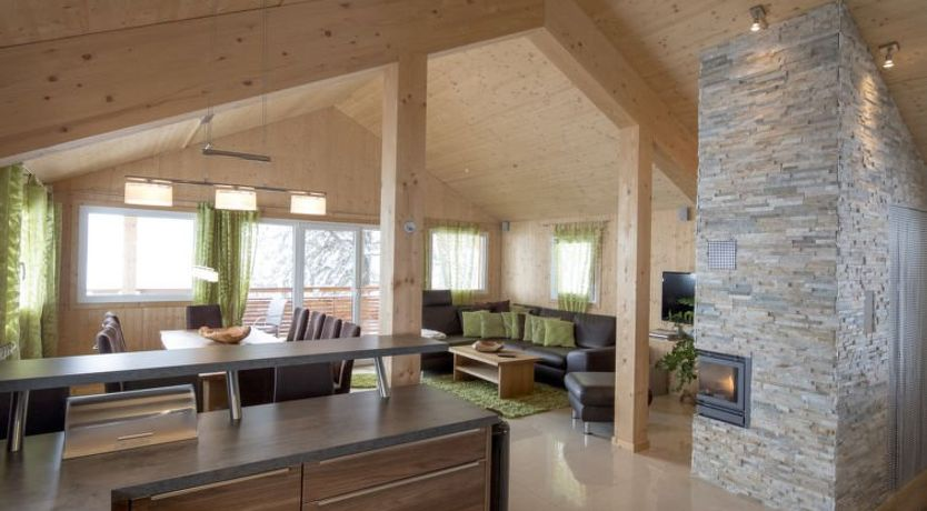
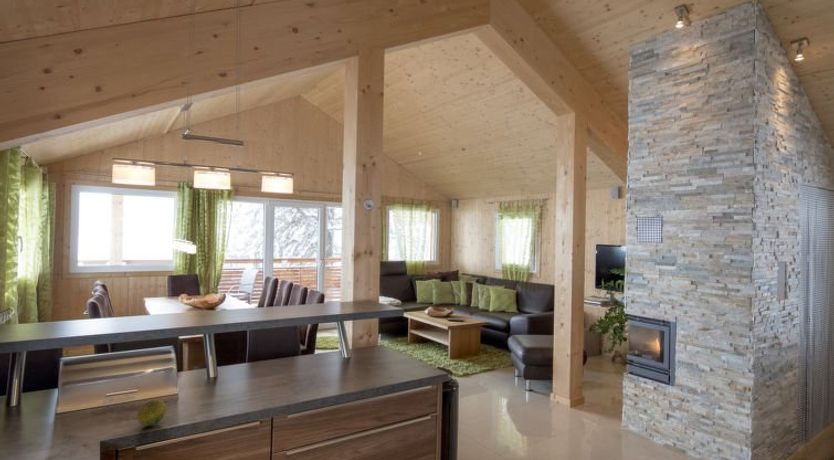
+ fruit [136,398,167,427]
